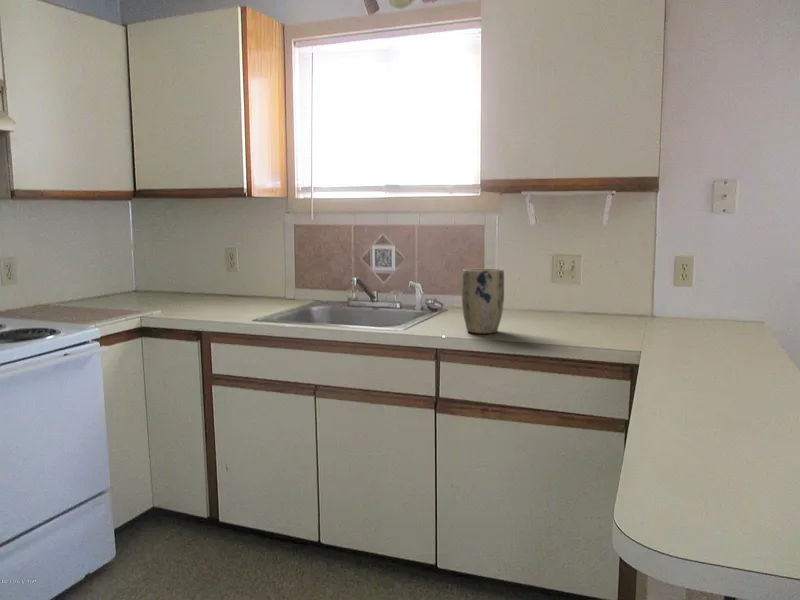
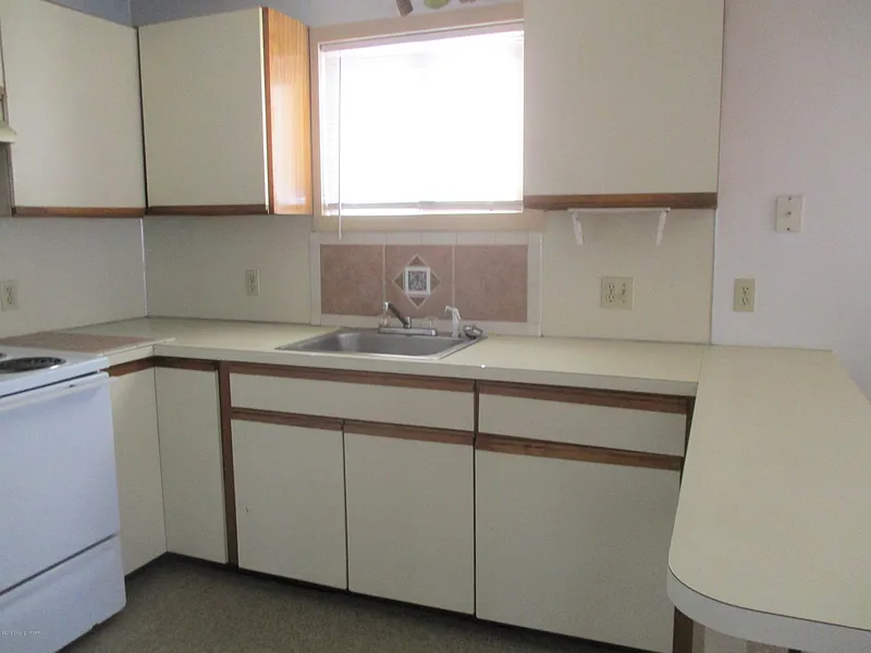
- plant pot [461,268,505,334]
